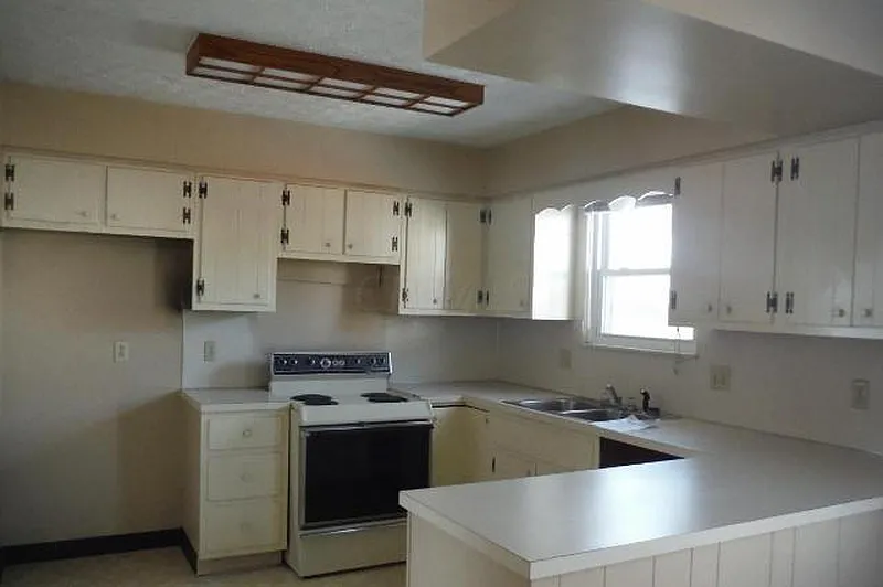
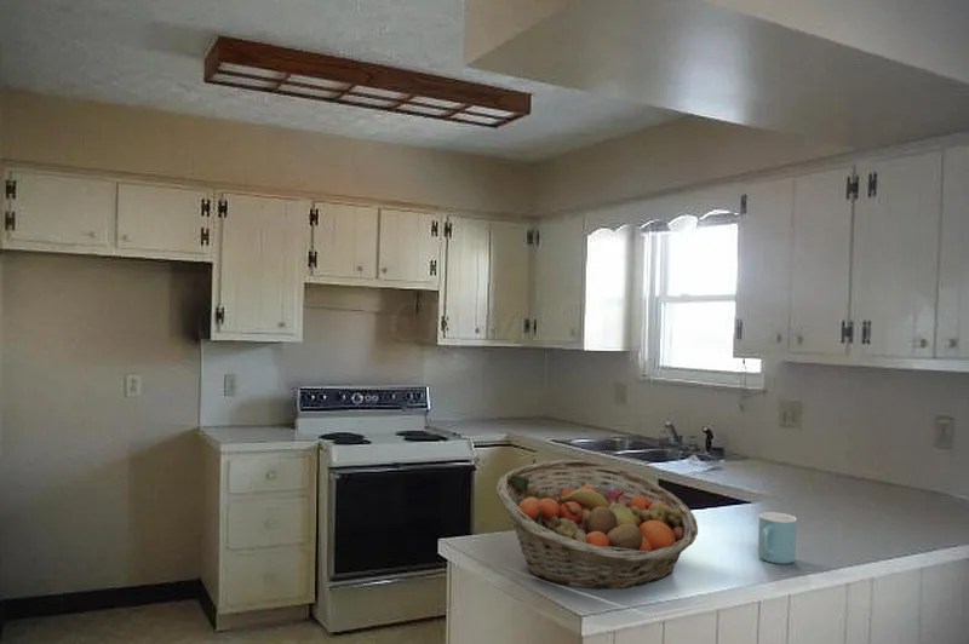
+ mug [757,511,798,565]
+ fruit basket [495,459,699,591]
